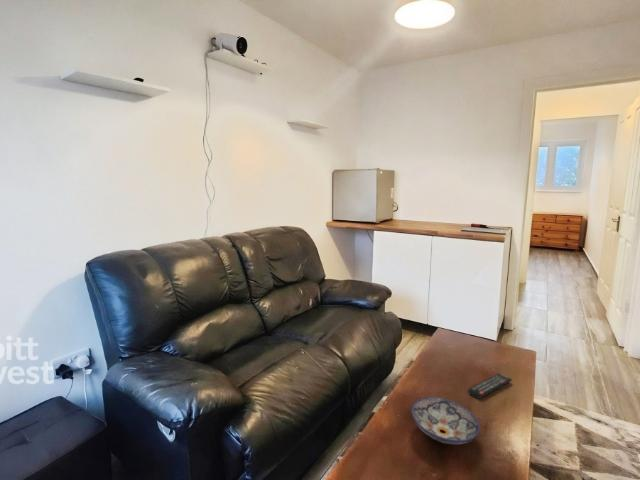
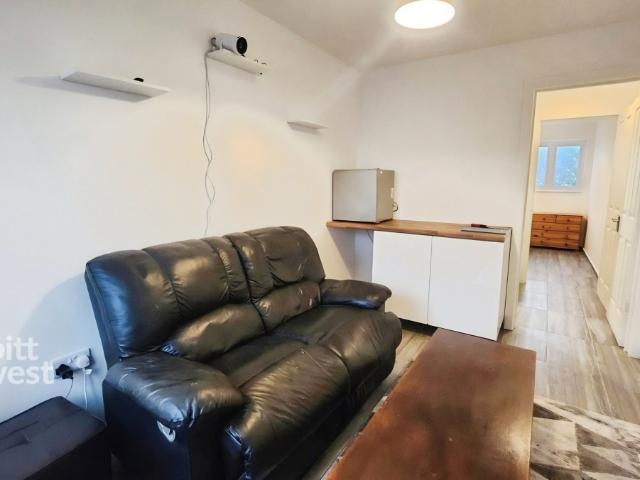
- bowl [410,396,481,446]
- remote control [467,372,513,400]
